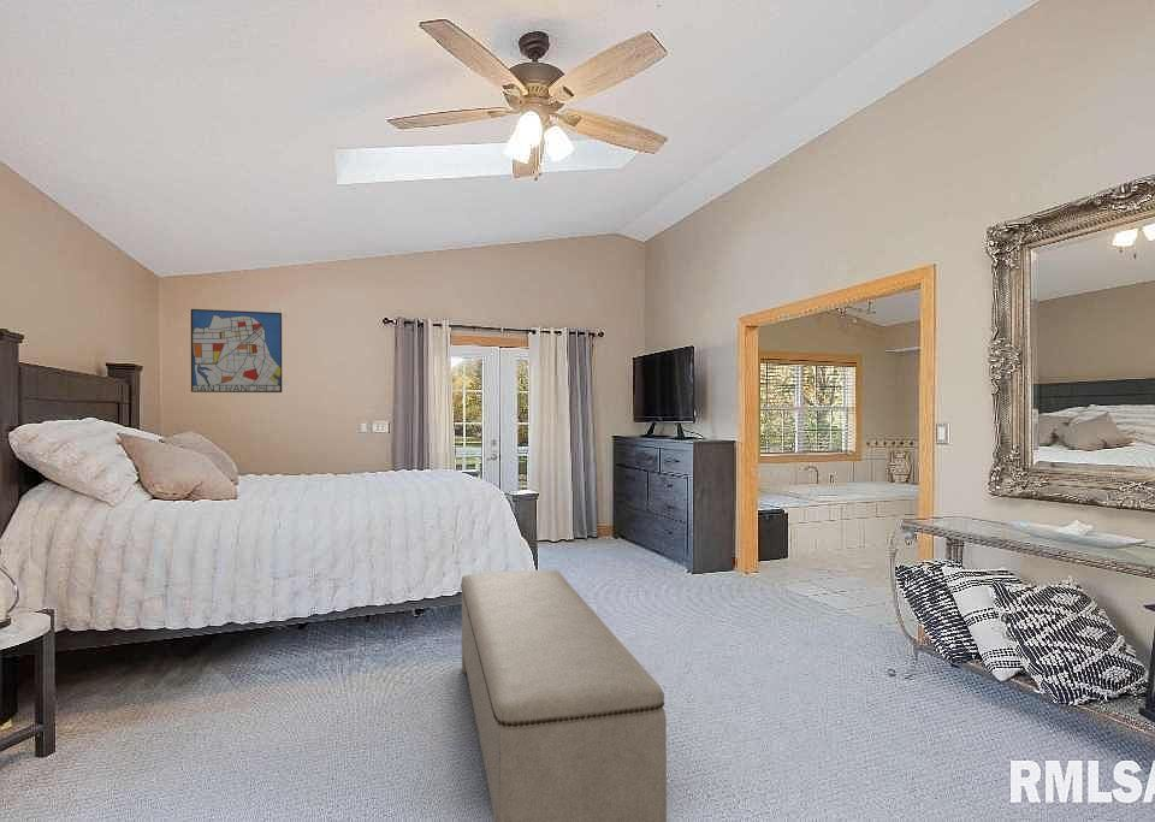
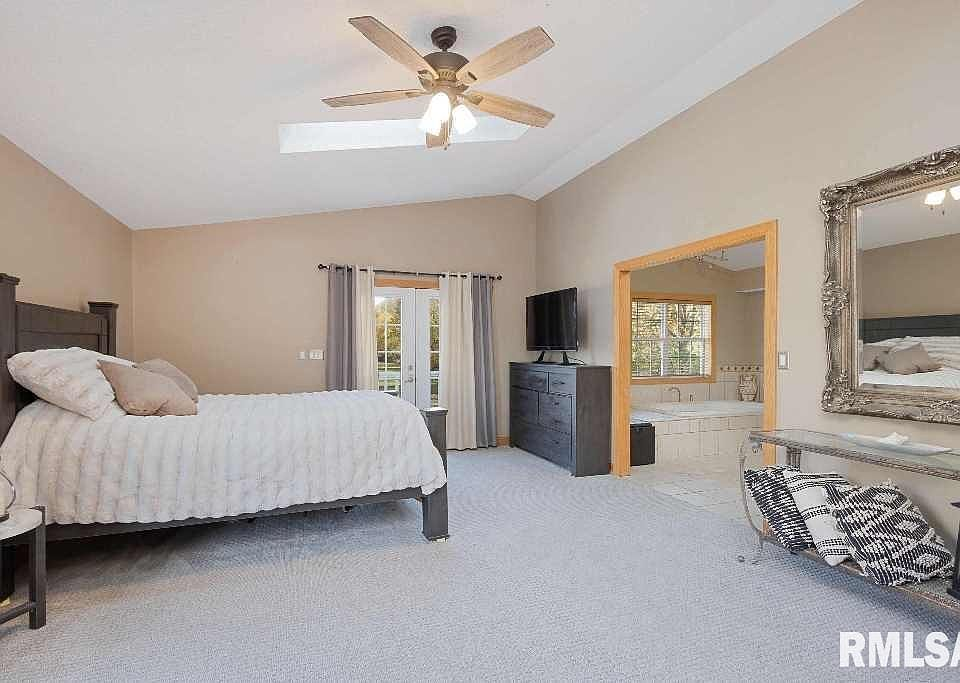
- wall art [190,308,283,394]
- bench [460,568,668,822]
